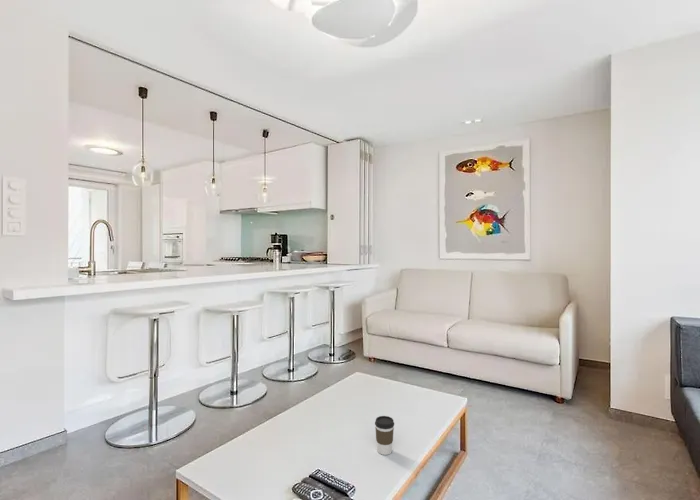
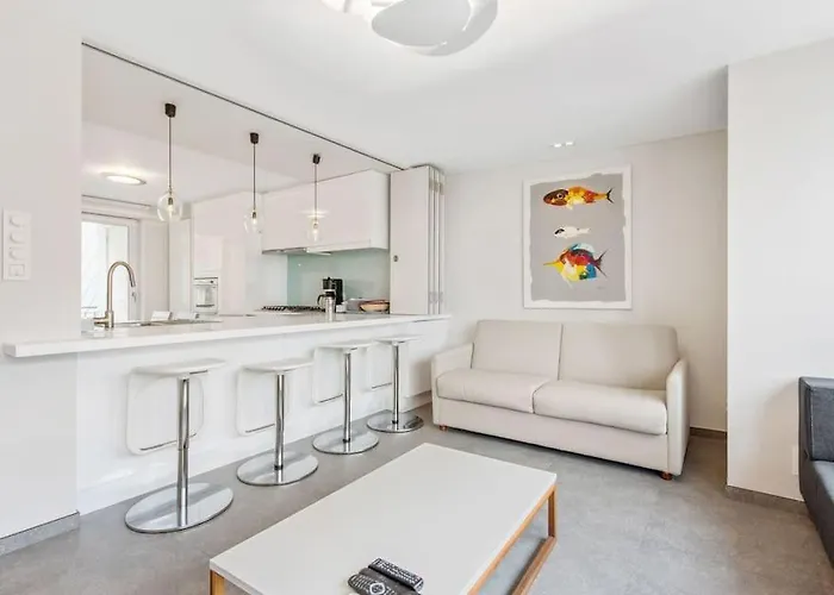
- coffee cup [374,415,395,456]
